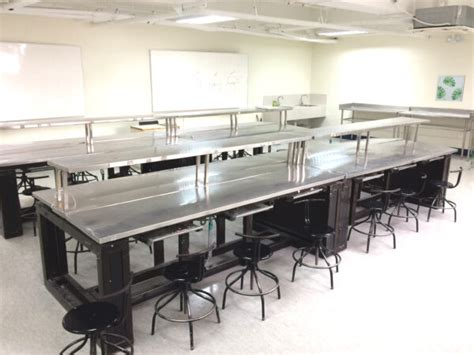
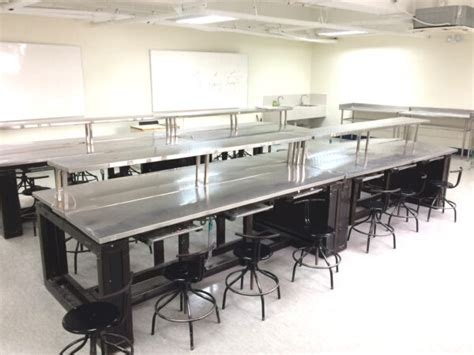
- wall art [434,74,466,103]
